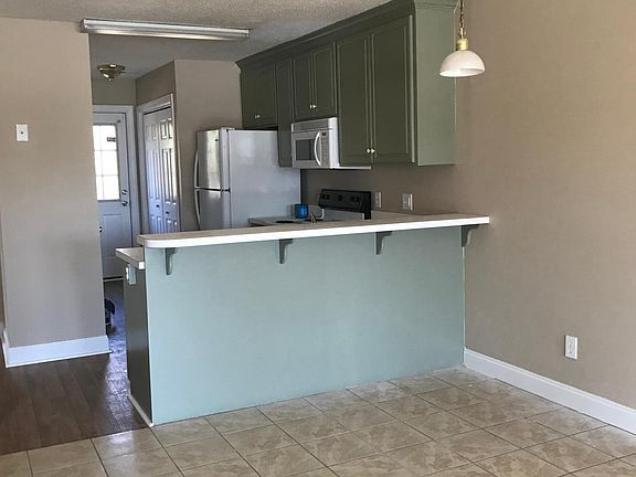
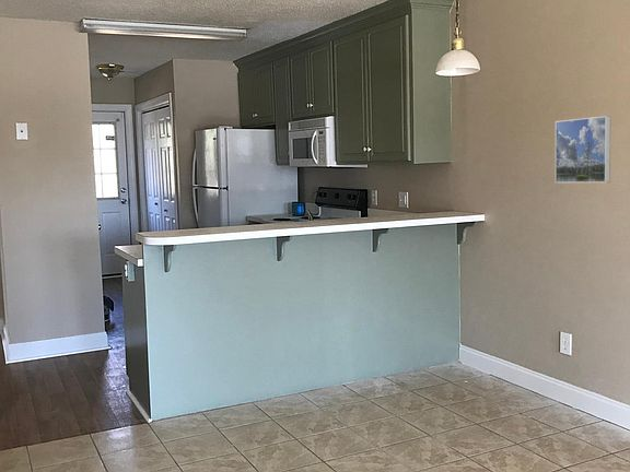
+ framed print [555,115,611,184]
